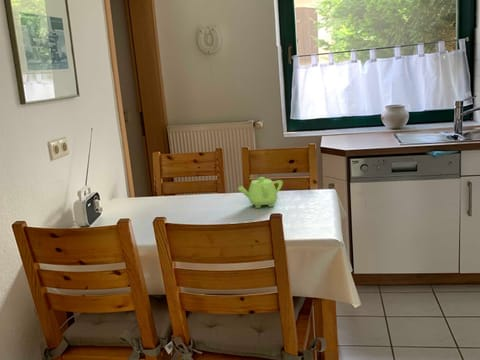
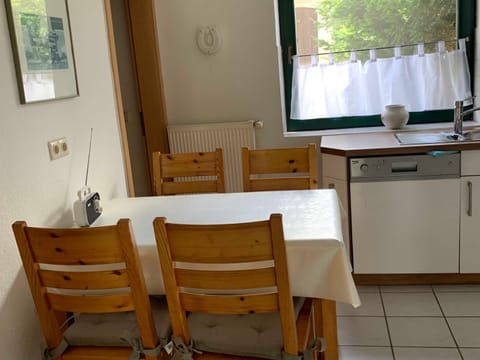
- teapot [237,176,284,209]
